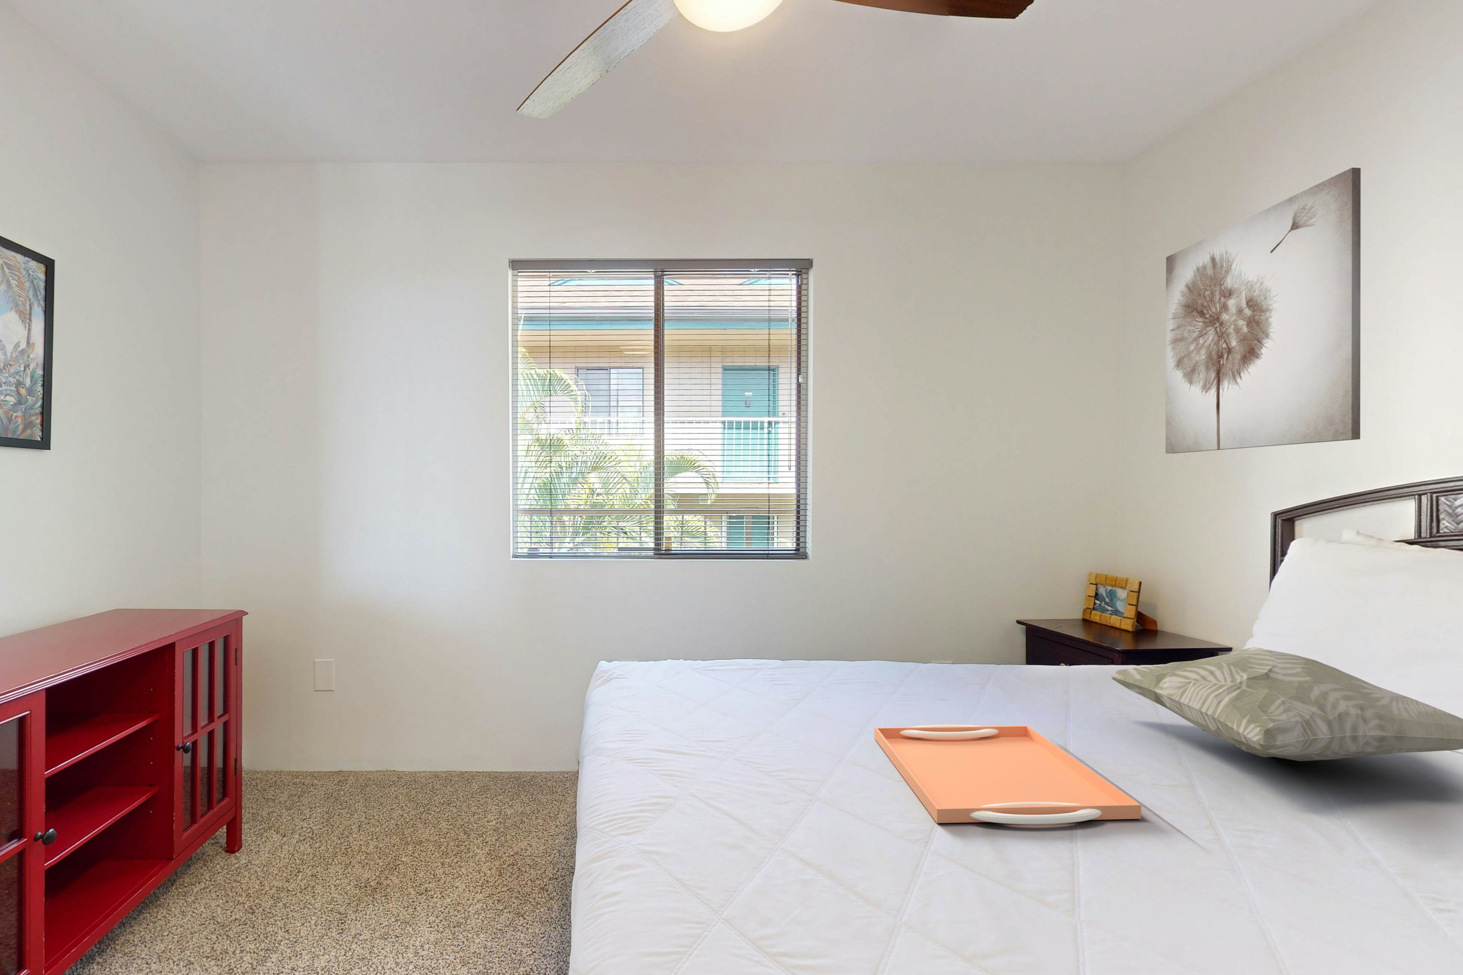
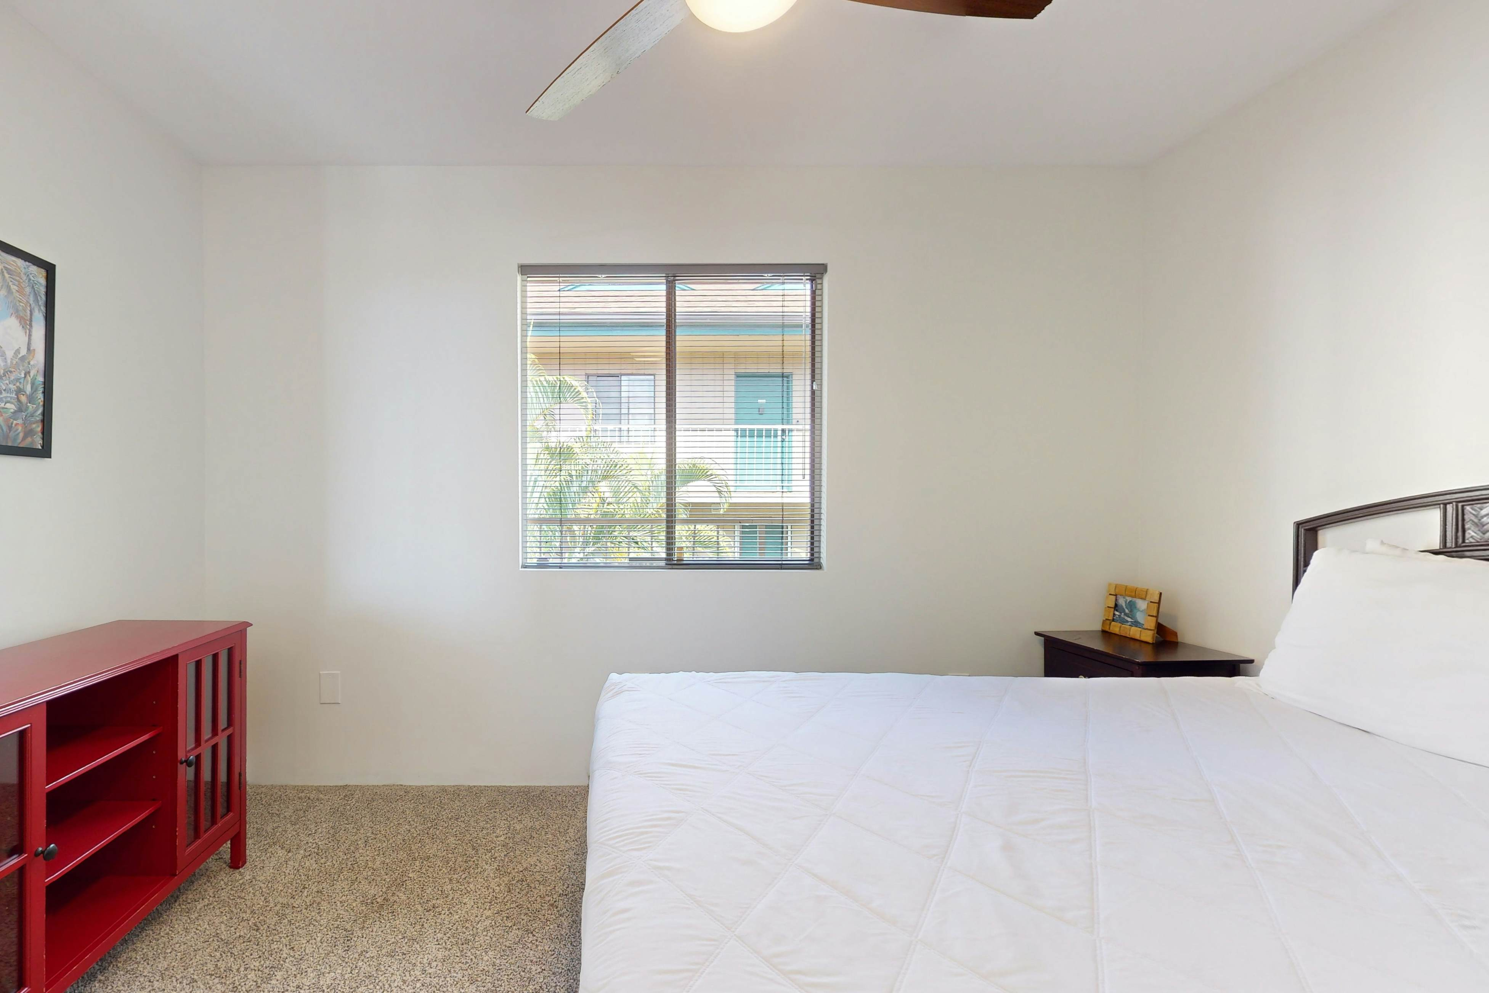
- wall art [1165,168,1361,454]
- serving tray [874,725,1141,825]
- decorative pillow [1110,646,1463,762]
